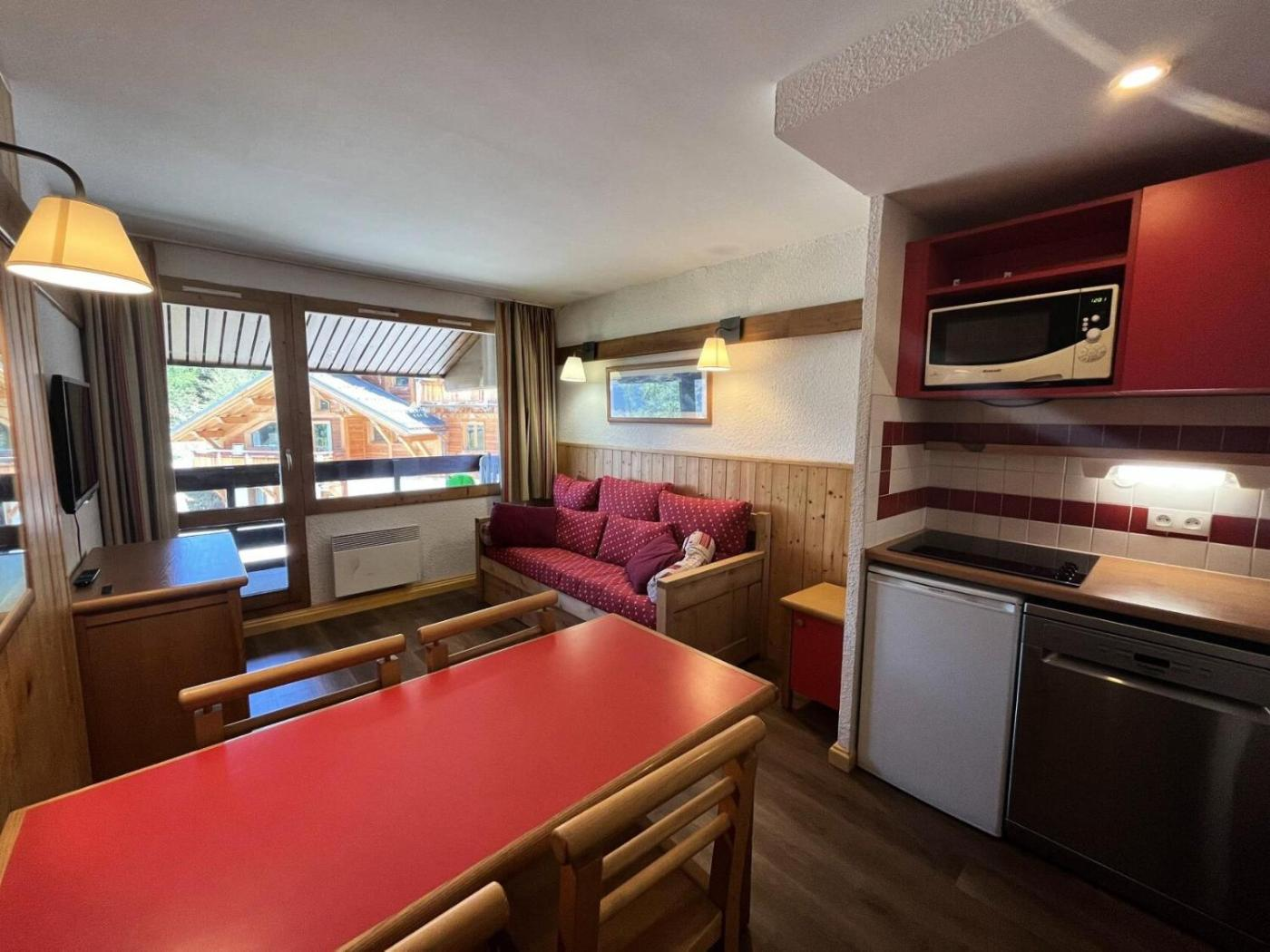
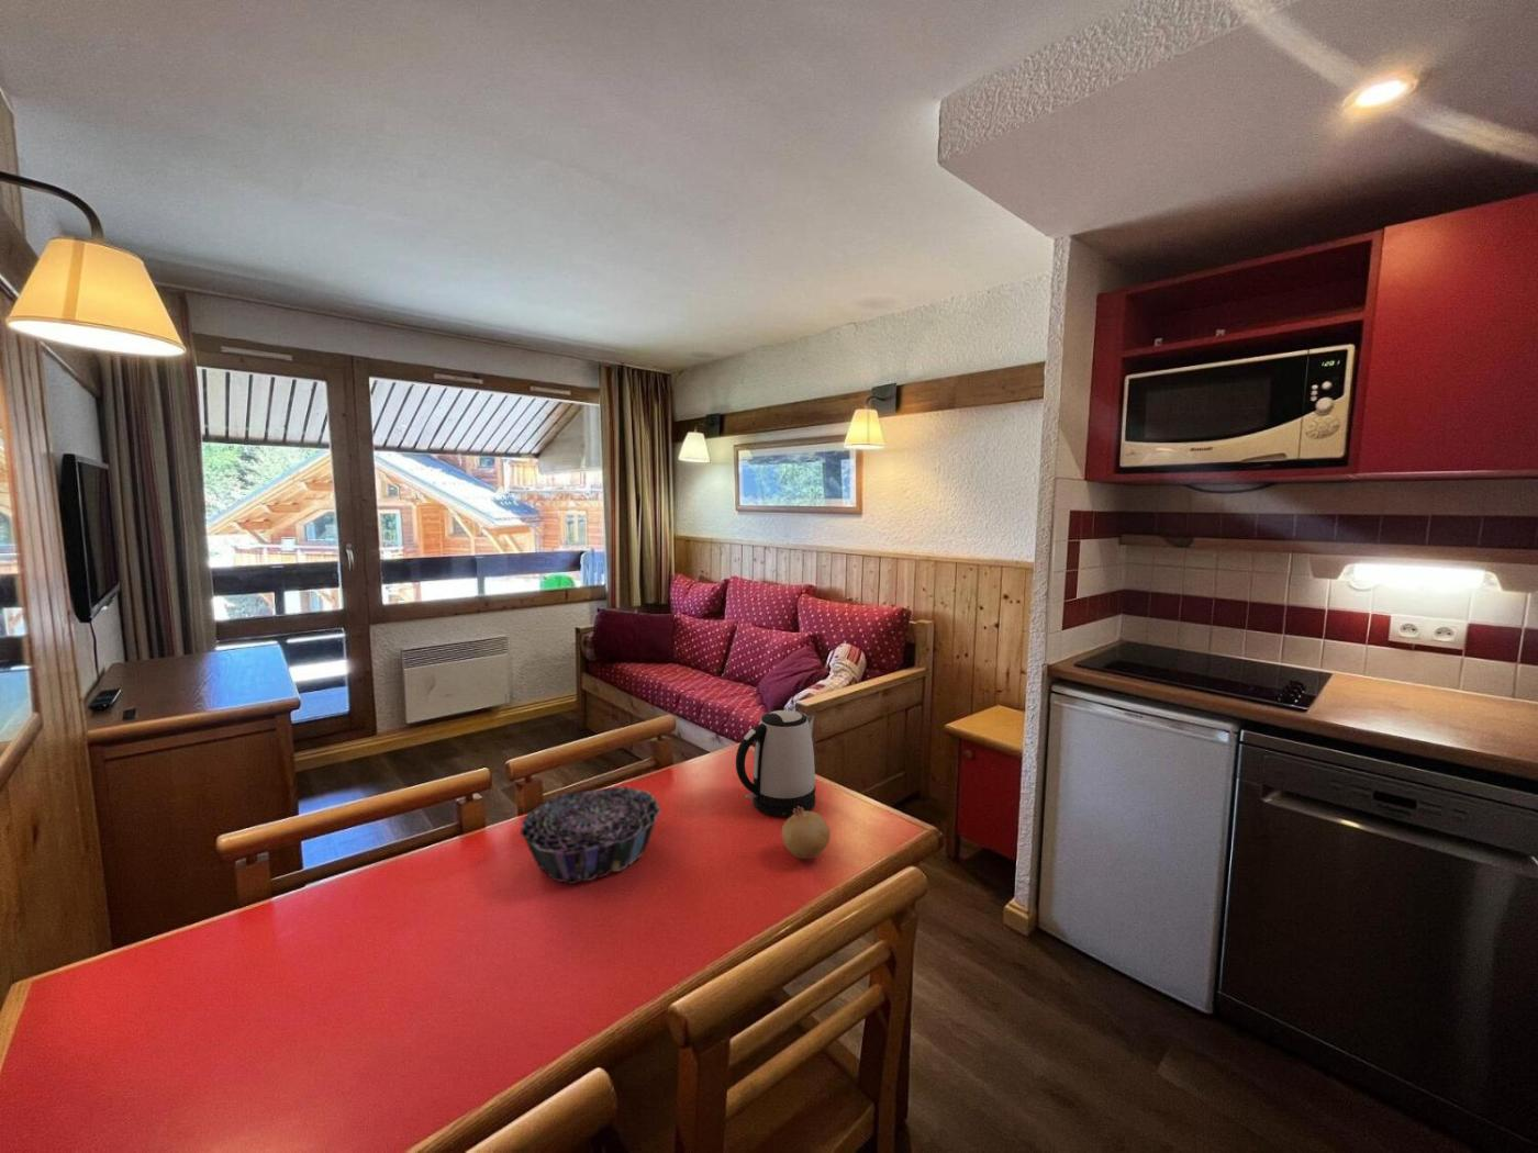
+ fruit [781,807,832,860]
+ decorative bowl [520,786,662,885]
+ kettle [735,710,816,818]
